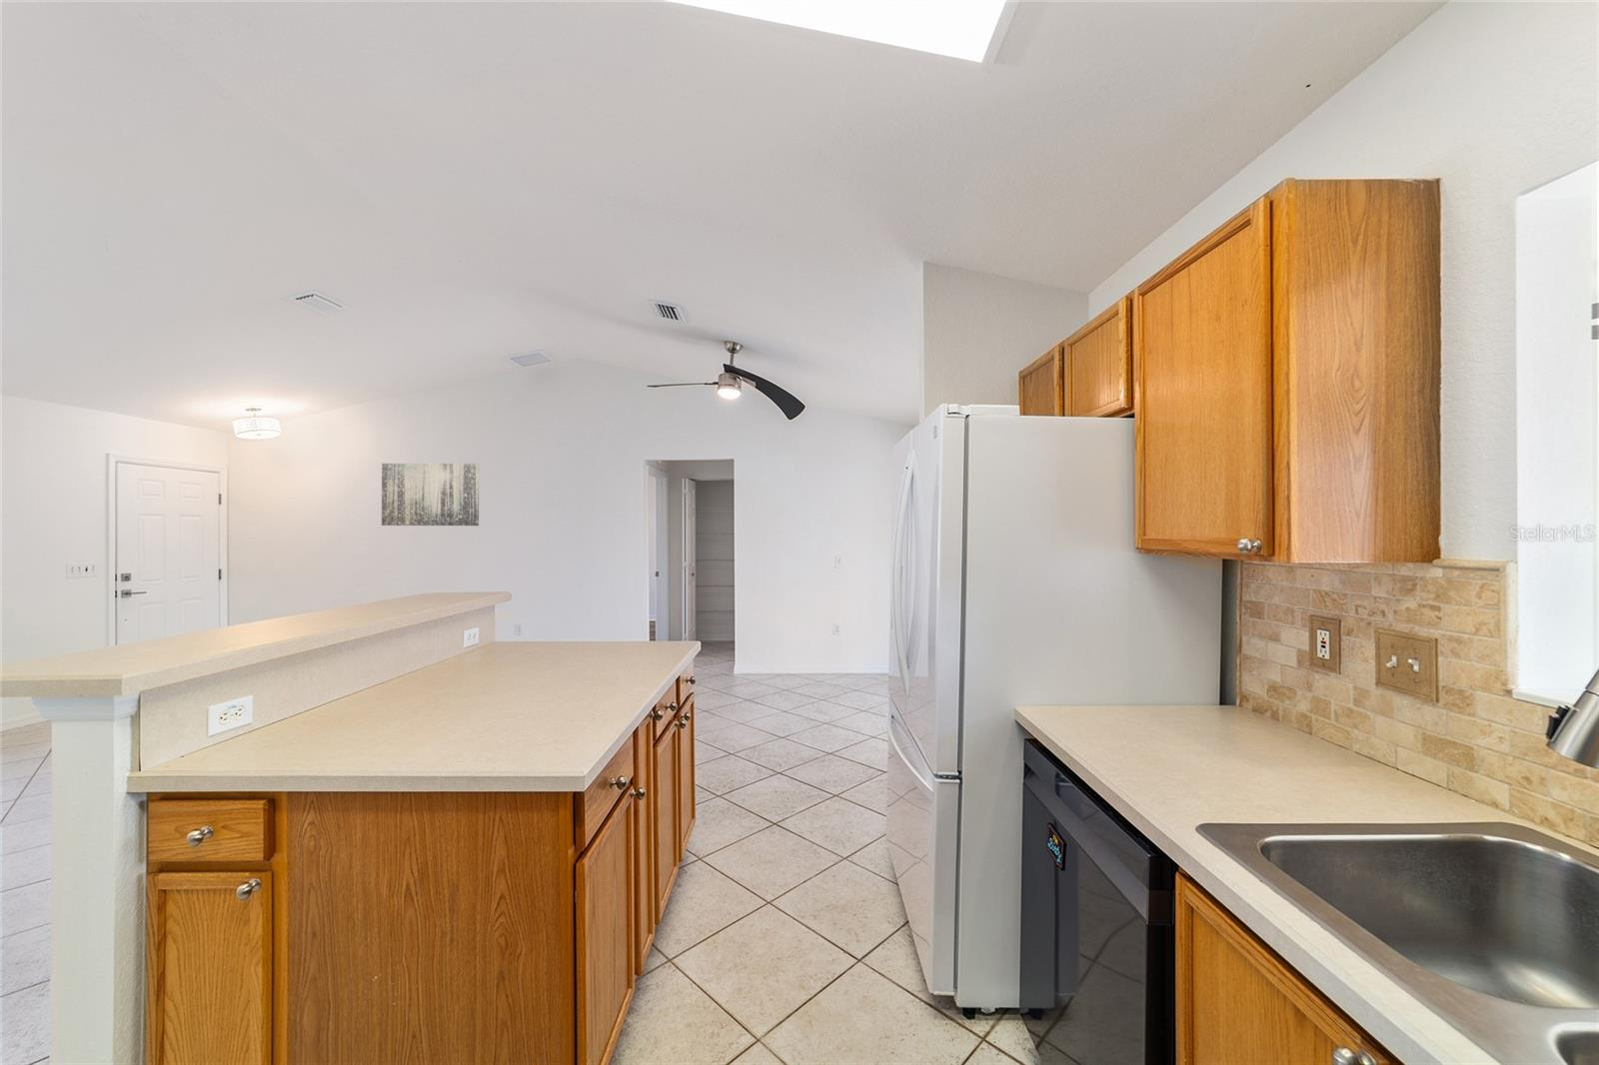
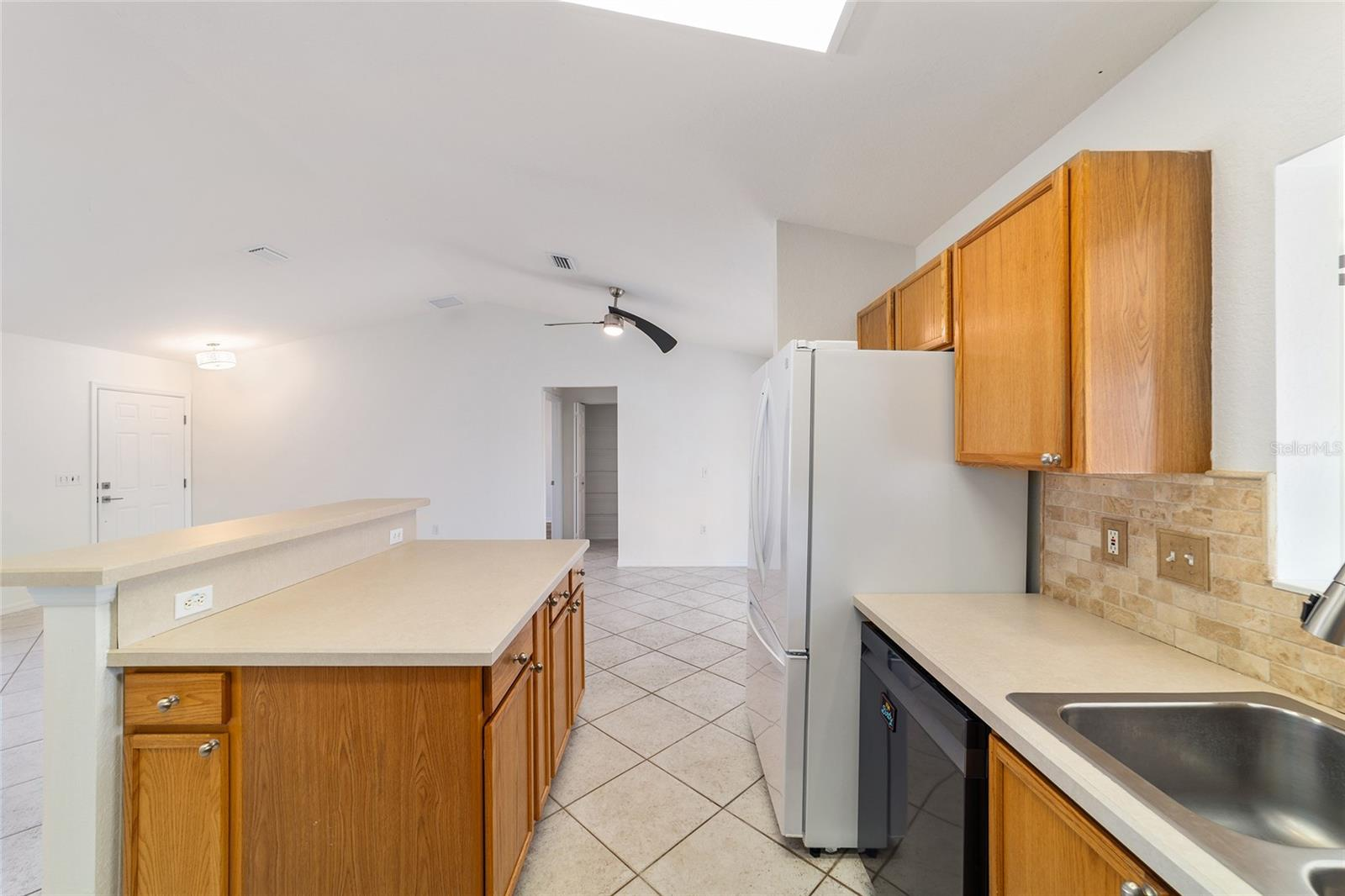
- wall art [380,462,479,527]
